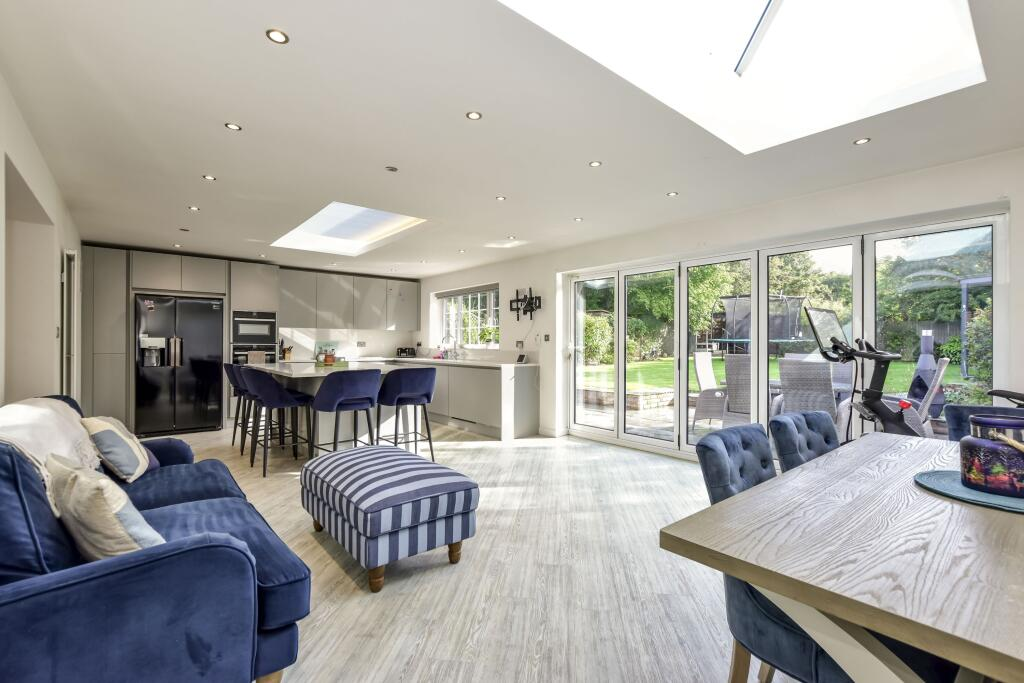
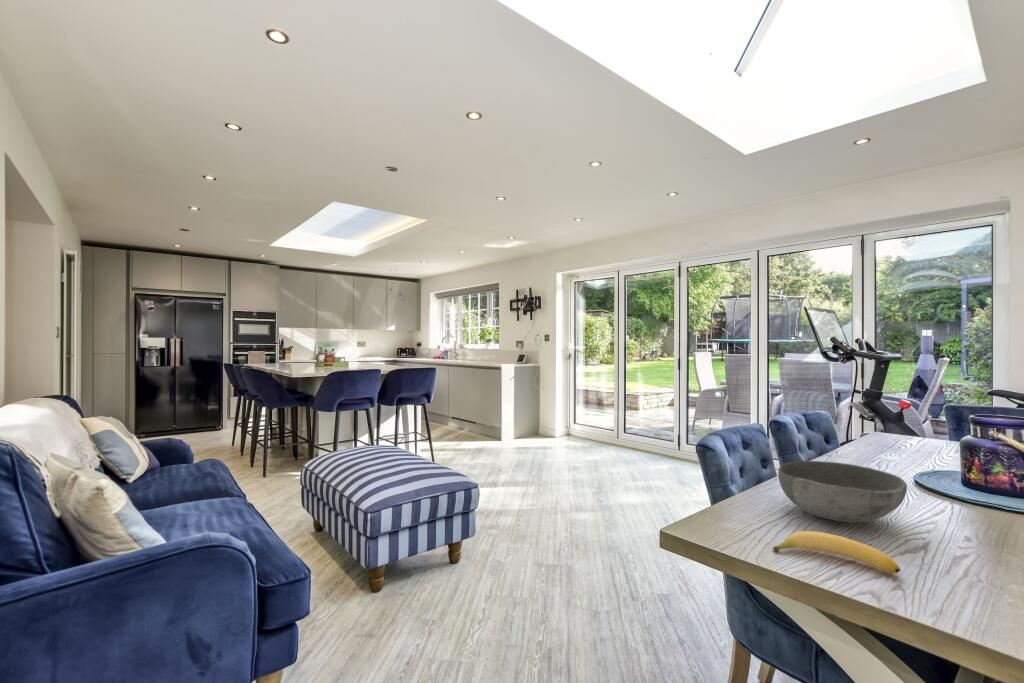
+ banana [772,530,902,575]
+ bowl [777,460,908,524]
